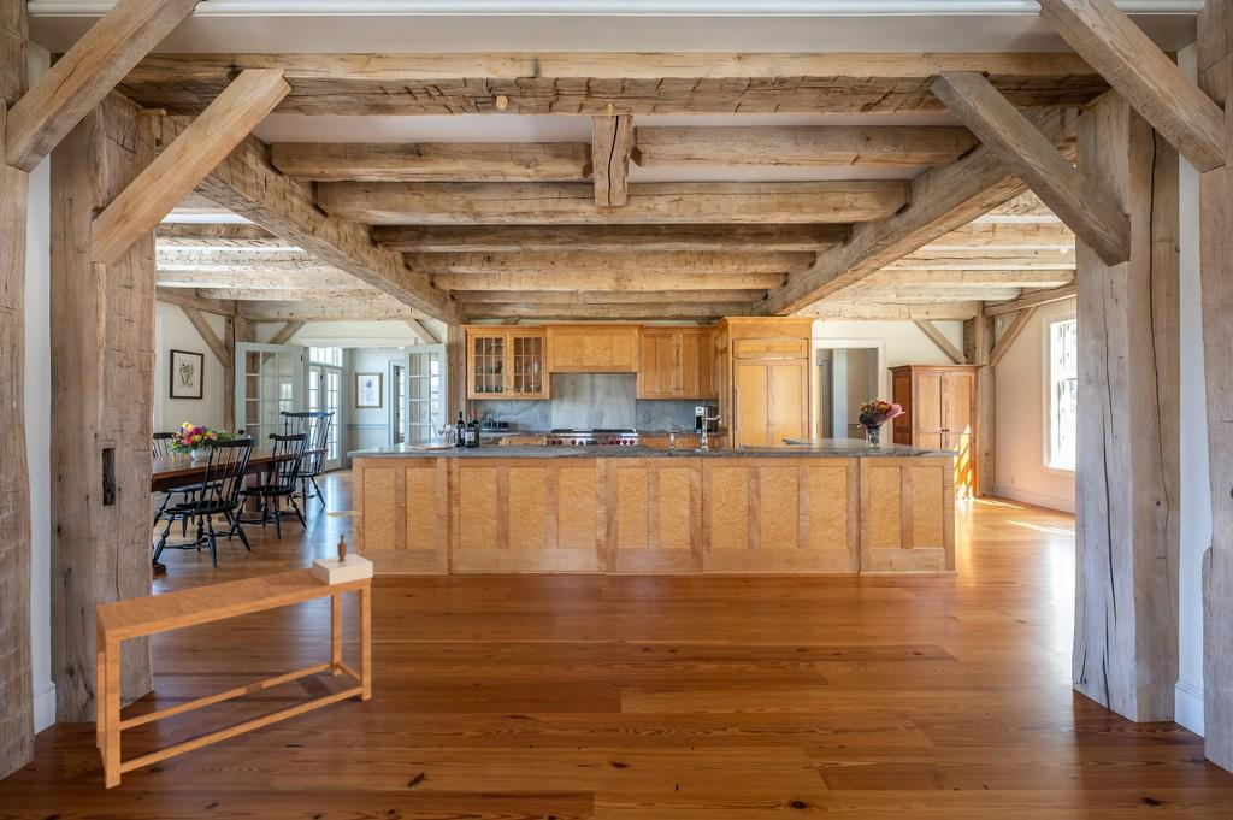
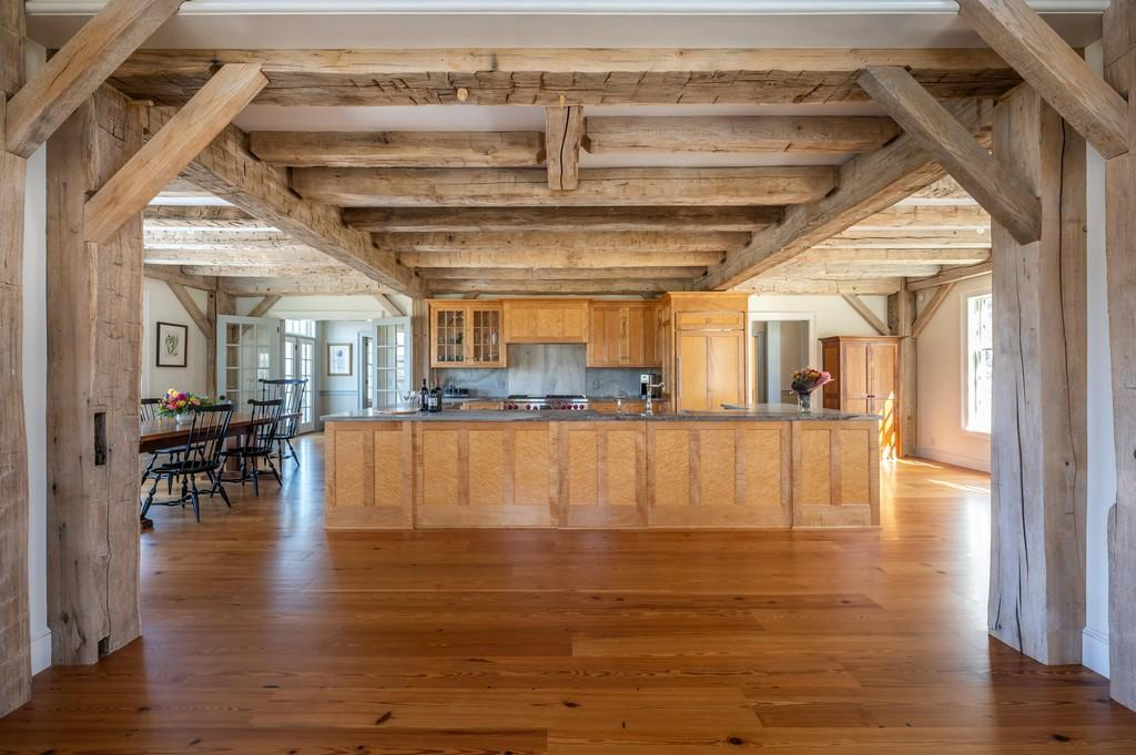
- vase [311,509,374,585]
- side table [94,566,372,790]
